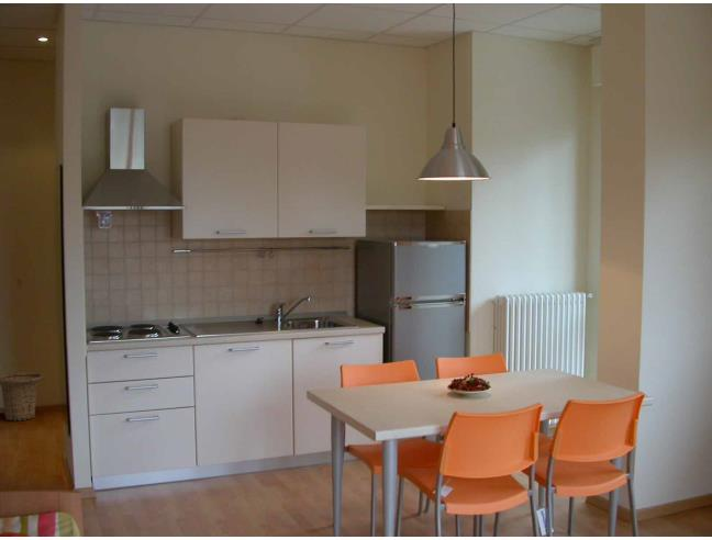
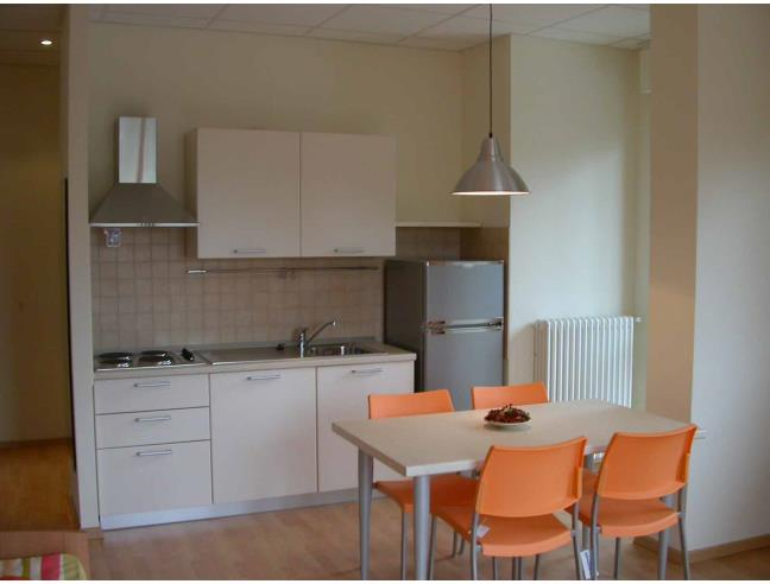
- basket [0,371,44,423]
